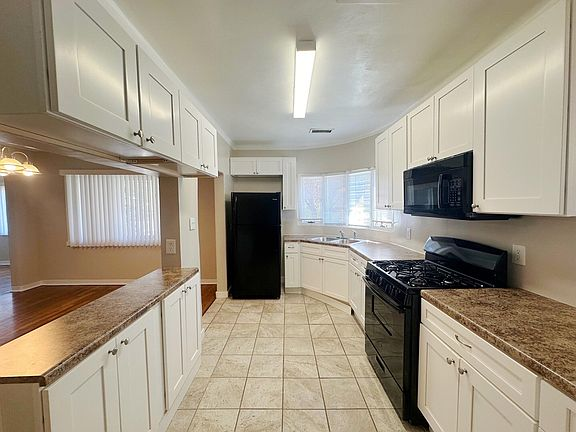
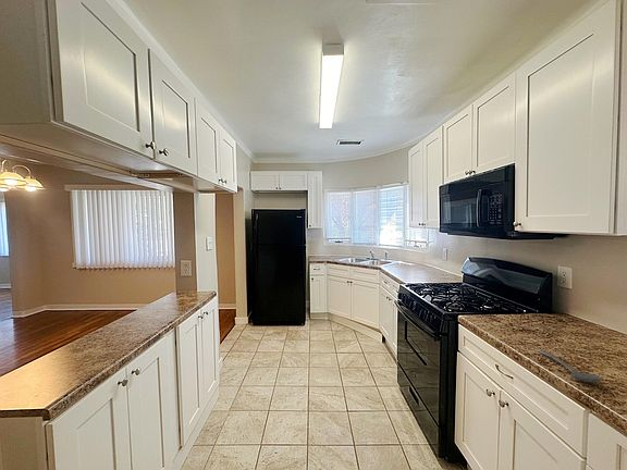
+ stirrer [538,349,603,384]
